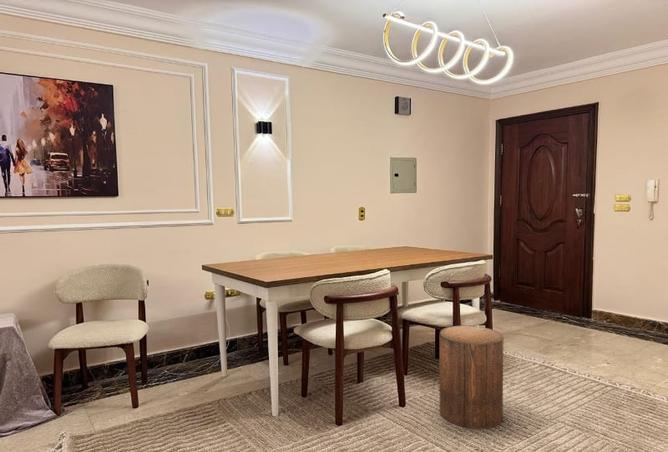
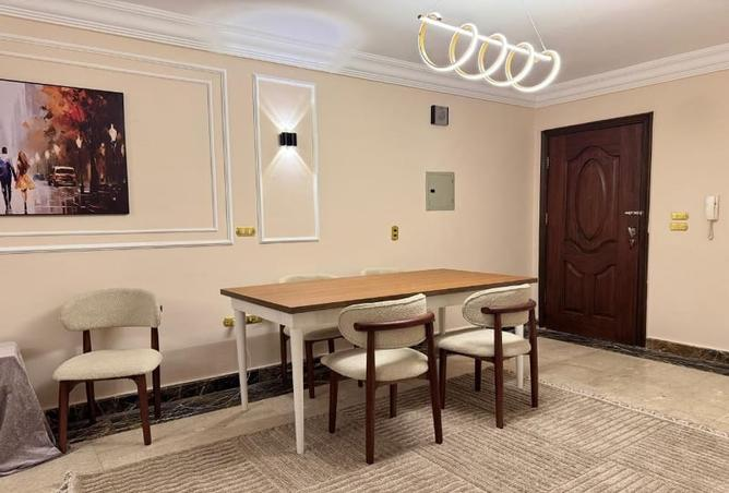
- stool [439,325,505,430]
